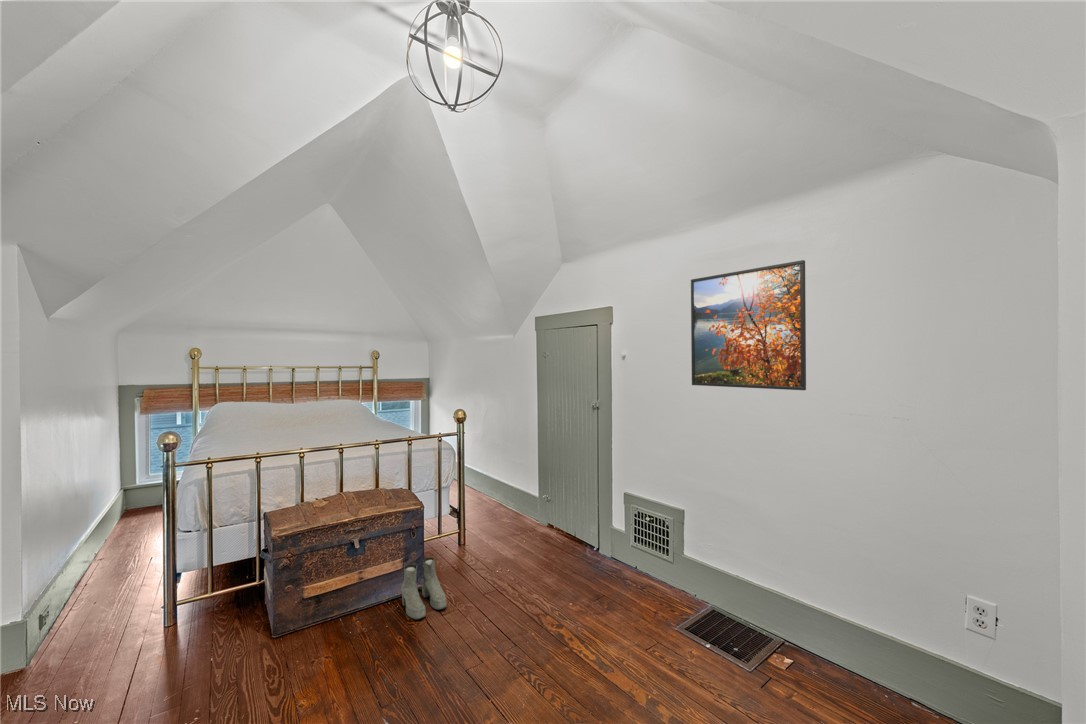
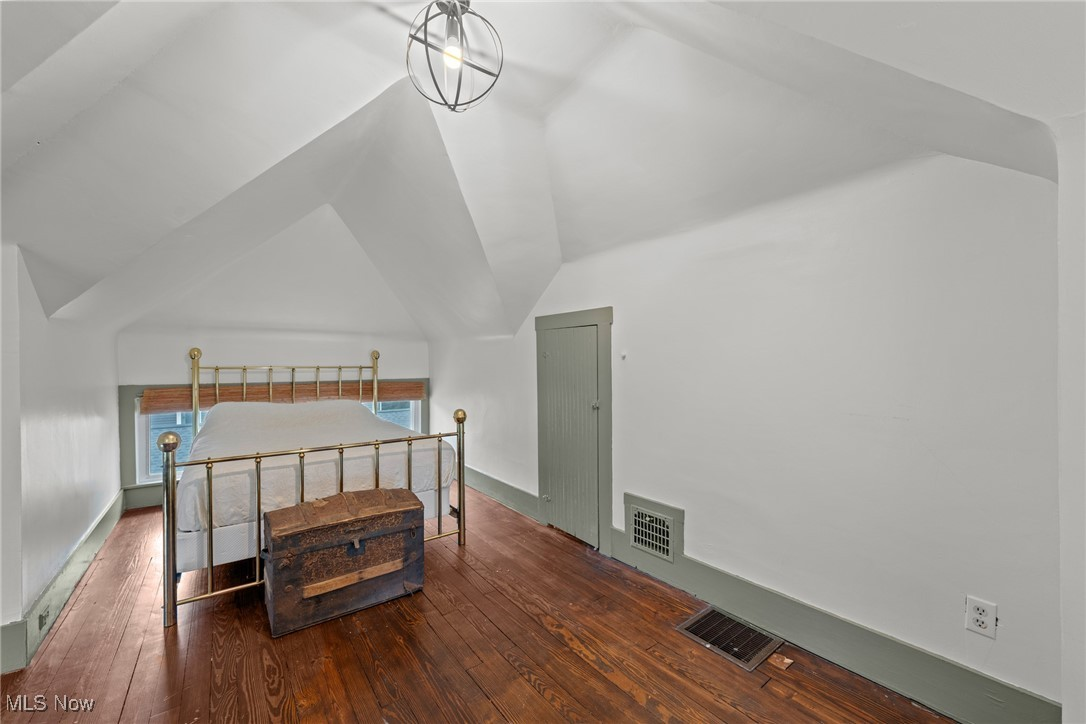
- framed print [690,259,807,391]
- boots [400,556,447,621]
